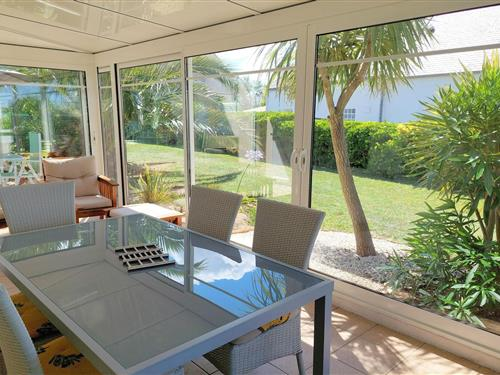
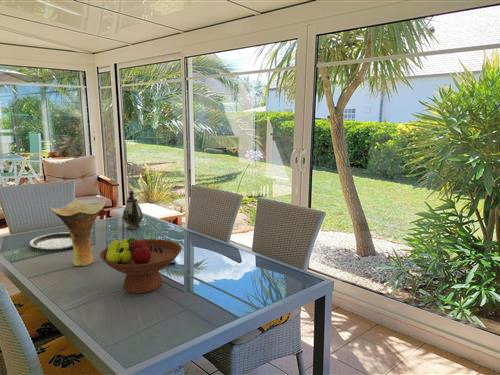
+ plate [28,231,73,251]
+ teapot [122,189,143,230]
+ fruit bowl [99,237,183,294]
+ vase [49,198,106,267]
